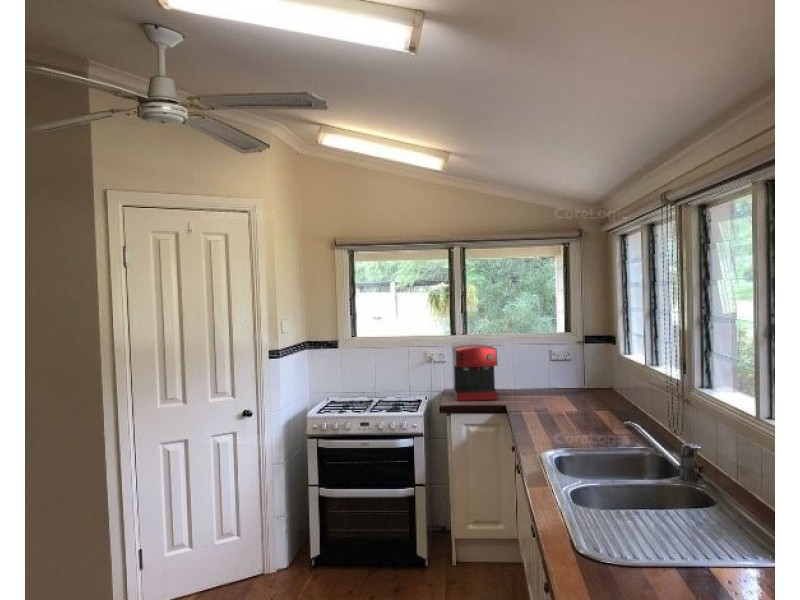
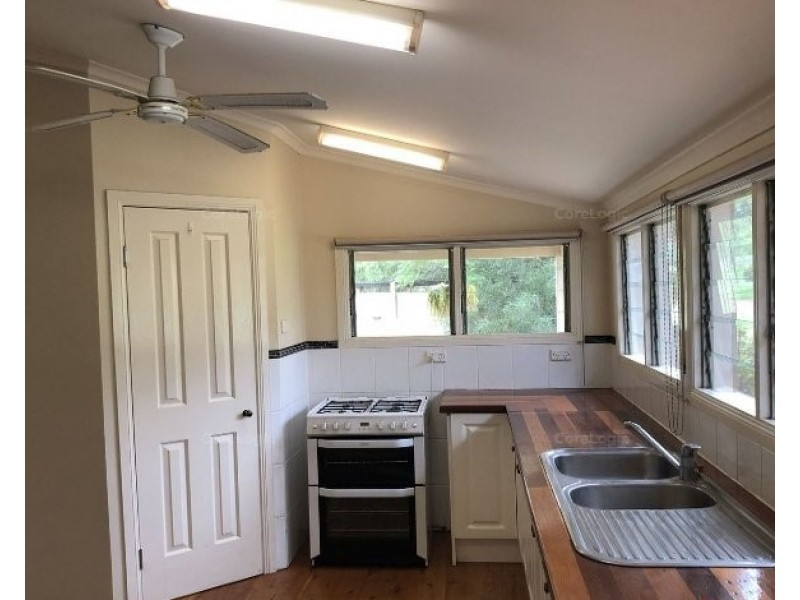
- coffee maker [450,339,499,402]
